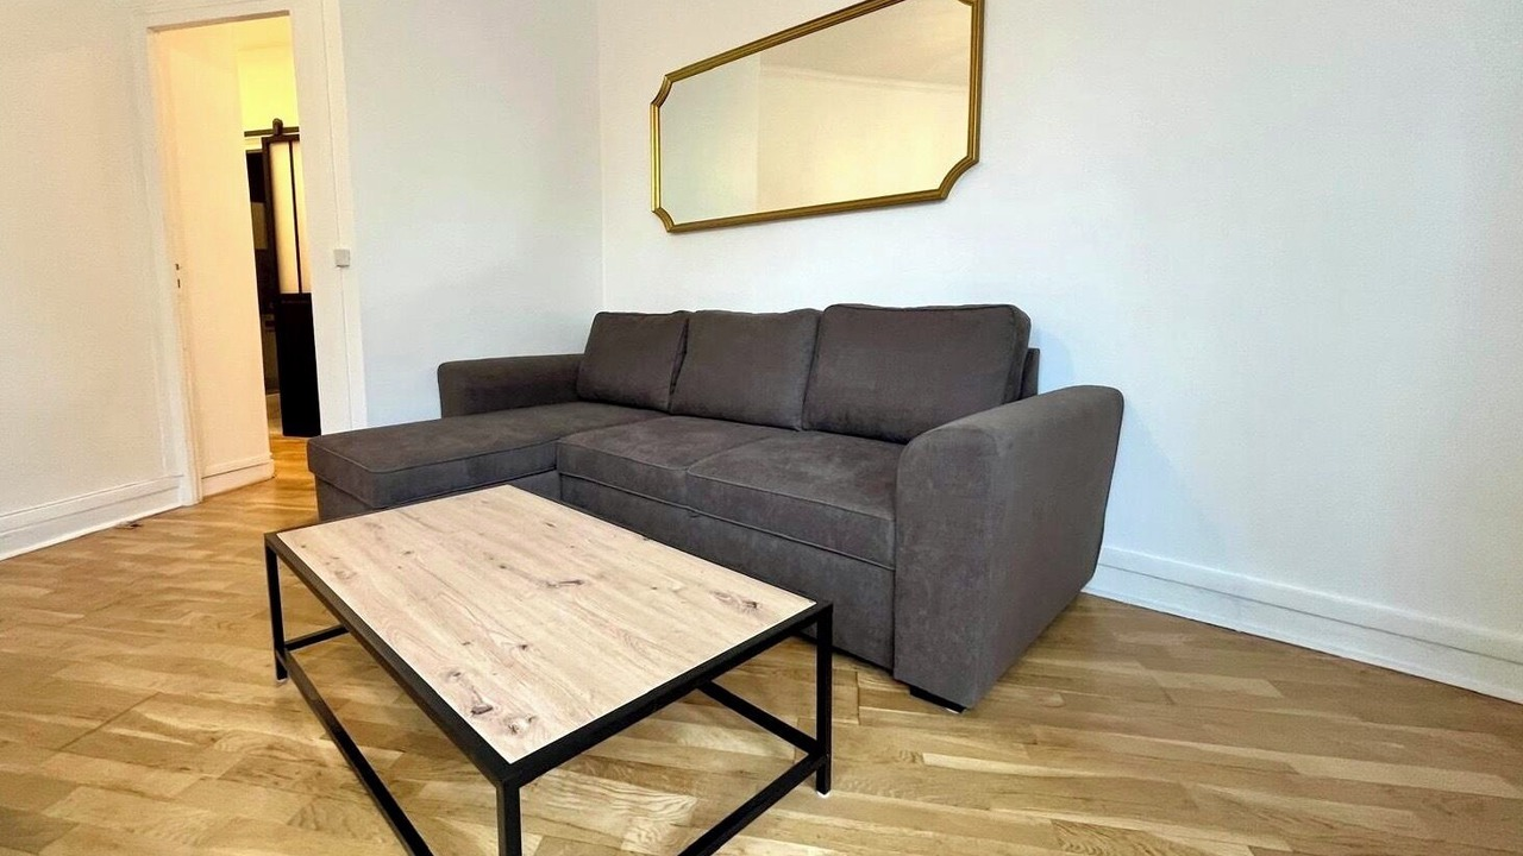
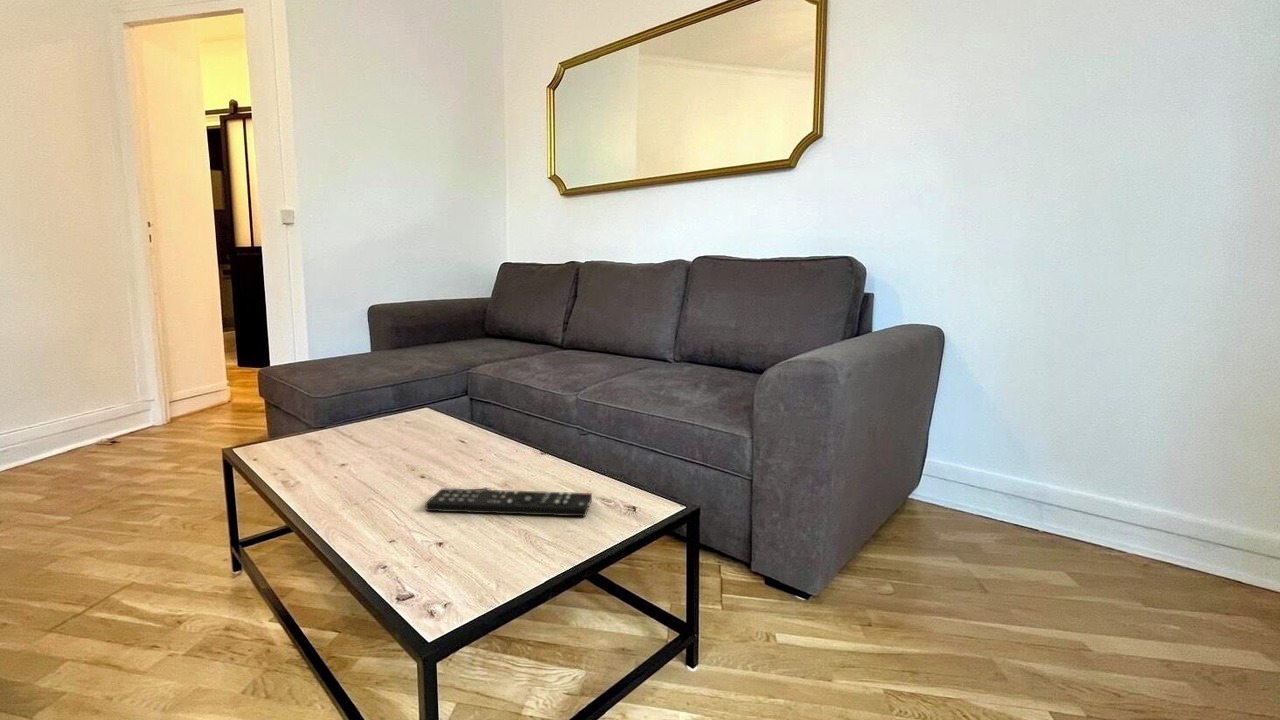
+ remote control [424,487,593,518]
